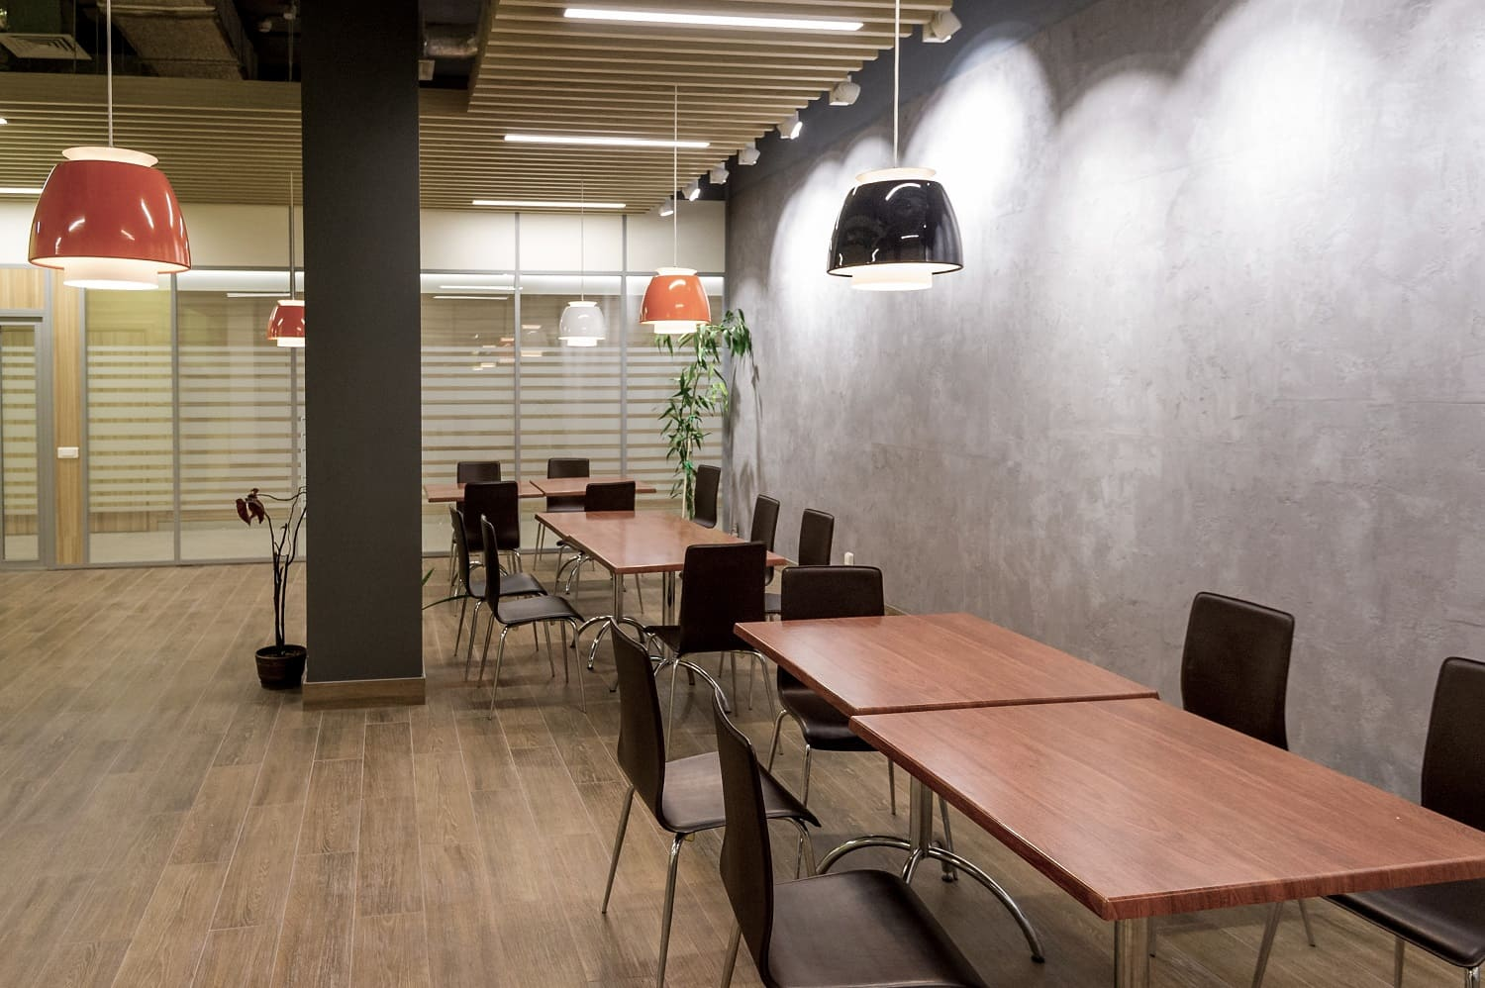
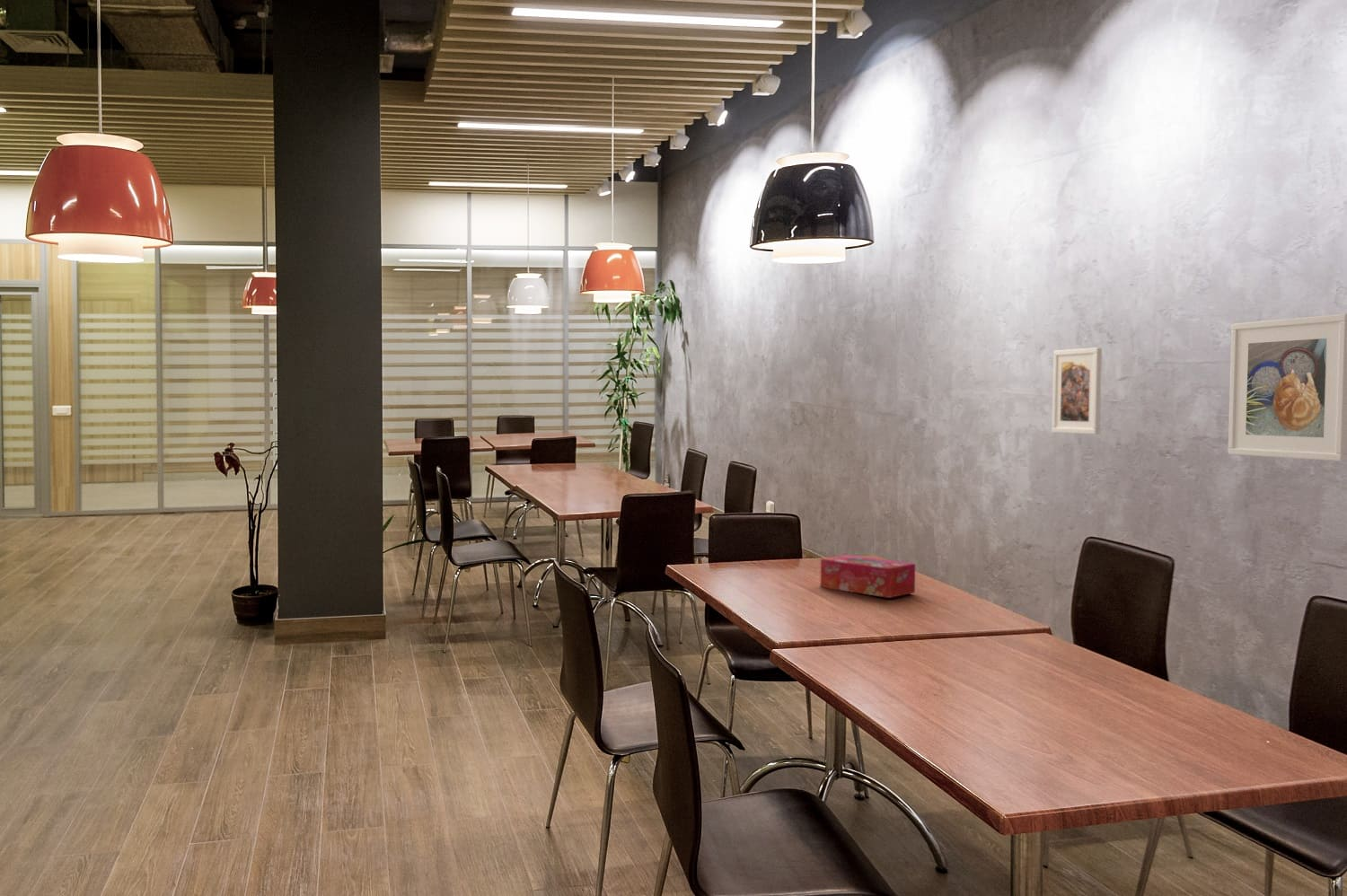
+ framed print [1228,313,1347,462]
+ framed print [1051,347,1103,435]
+ tissue box [820,554,916,599]
